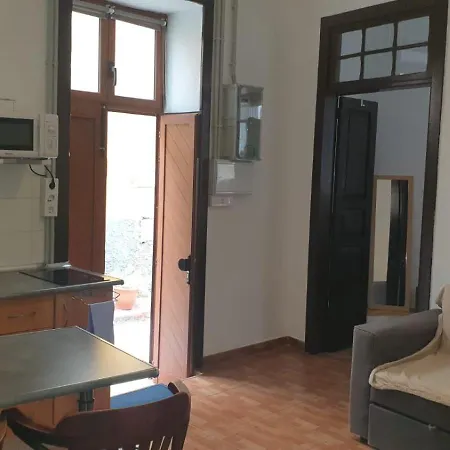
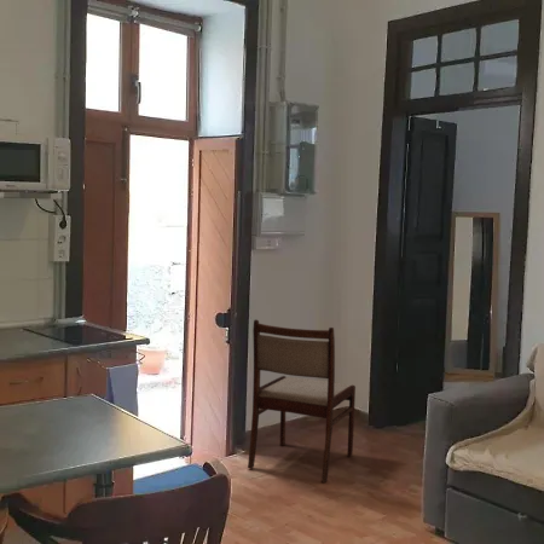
+ dining chair [247,318,357,484]
